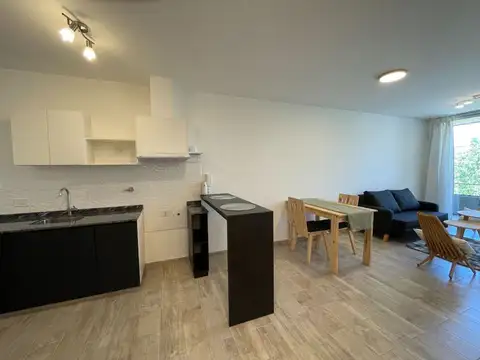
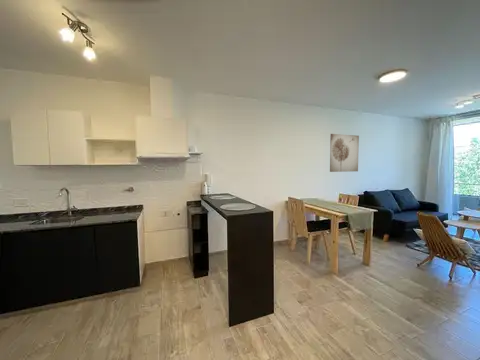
+ wall art [329,133,360,173]
